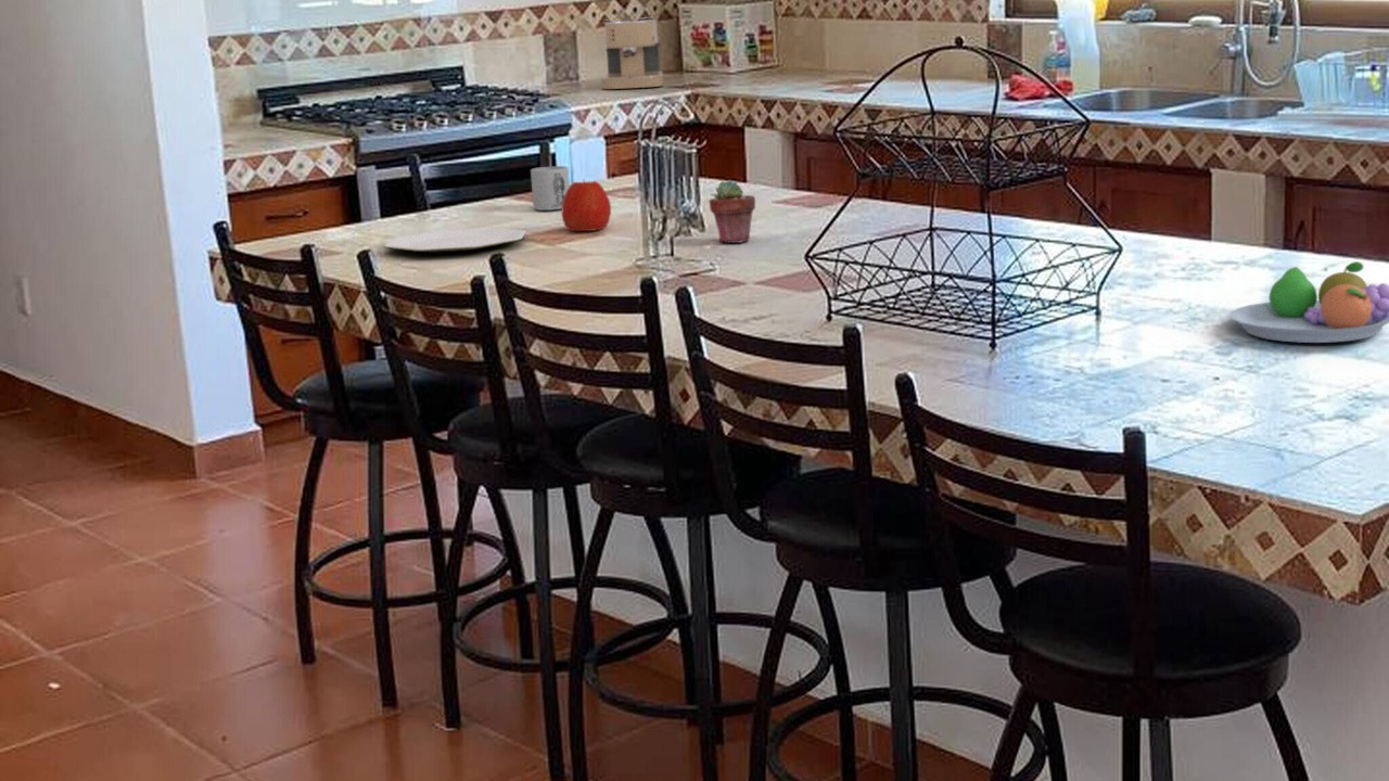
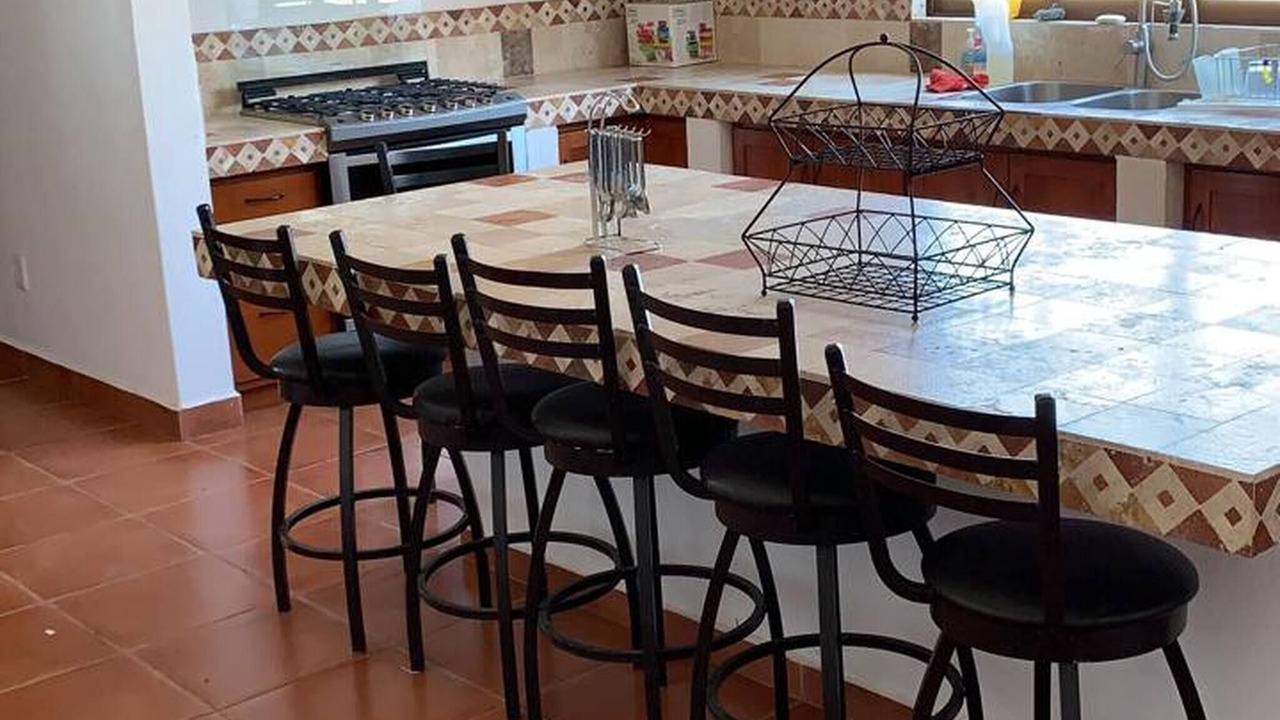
- plate [383,227,527,254]
- apple [560,179,612,232]
- mug [530,165,571,212]
- coffee maker [599,15,665,90]
- potted succulent [708,179,756,244]
- fruit bowl [1228,260,1389,344]
